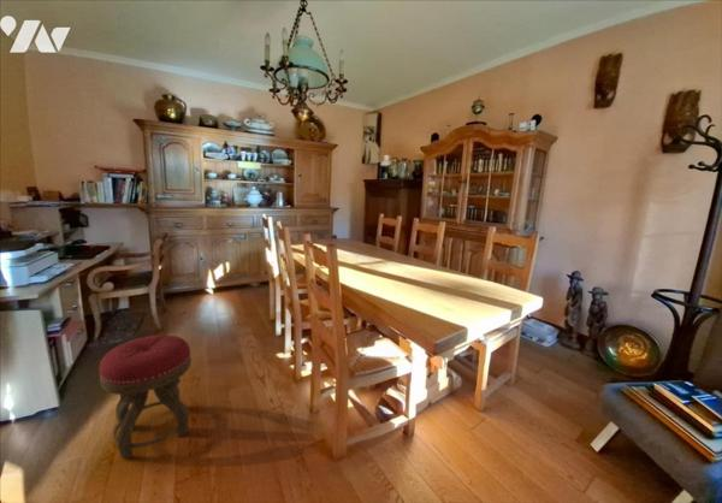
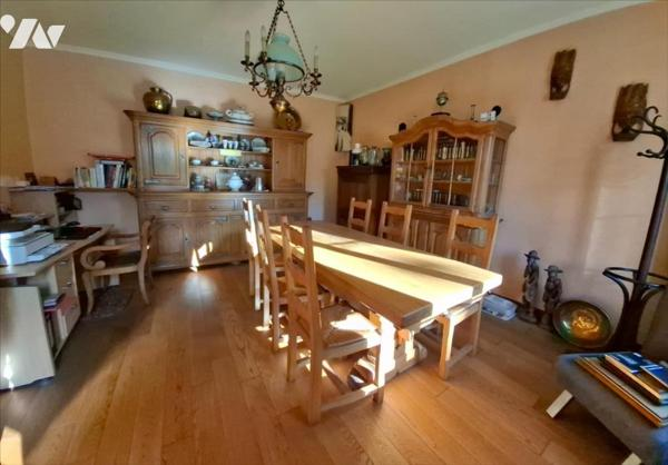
- stool [97,333,193,460]
